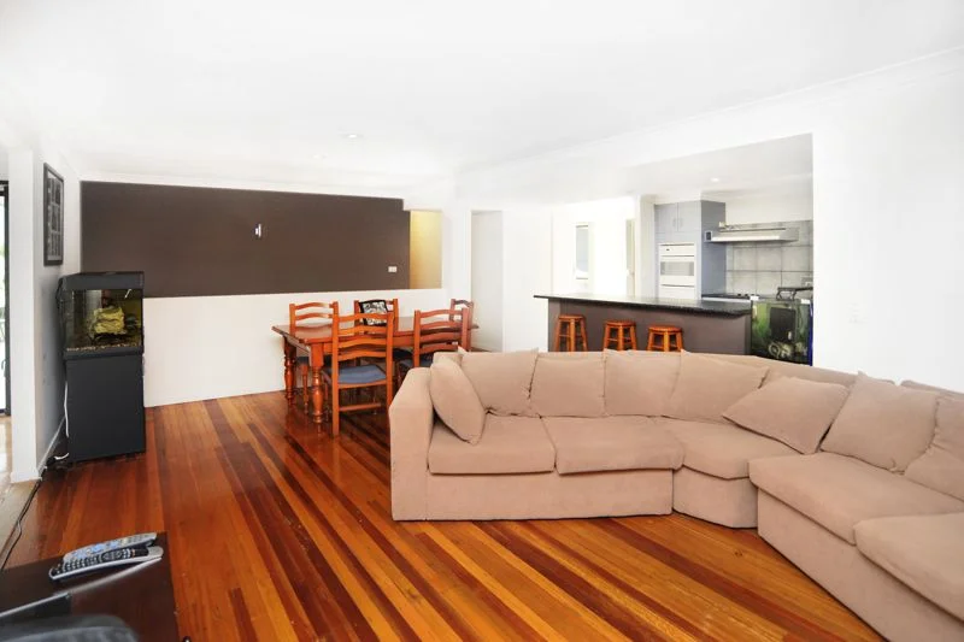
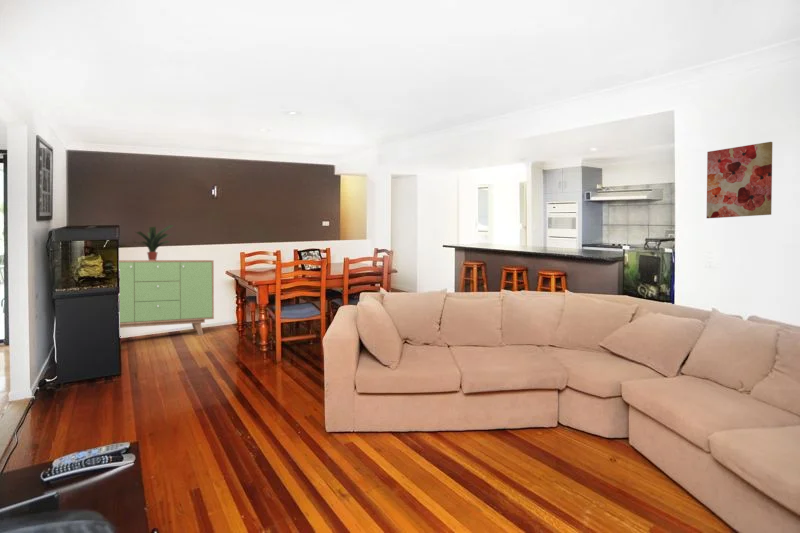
+ sideboard [118,259,215,336]
+ wall art [706,141,773,219]
+ potted plant [134,224,175,260]
